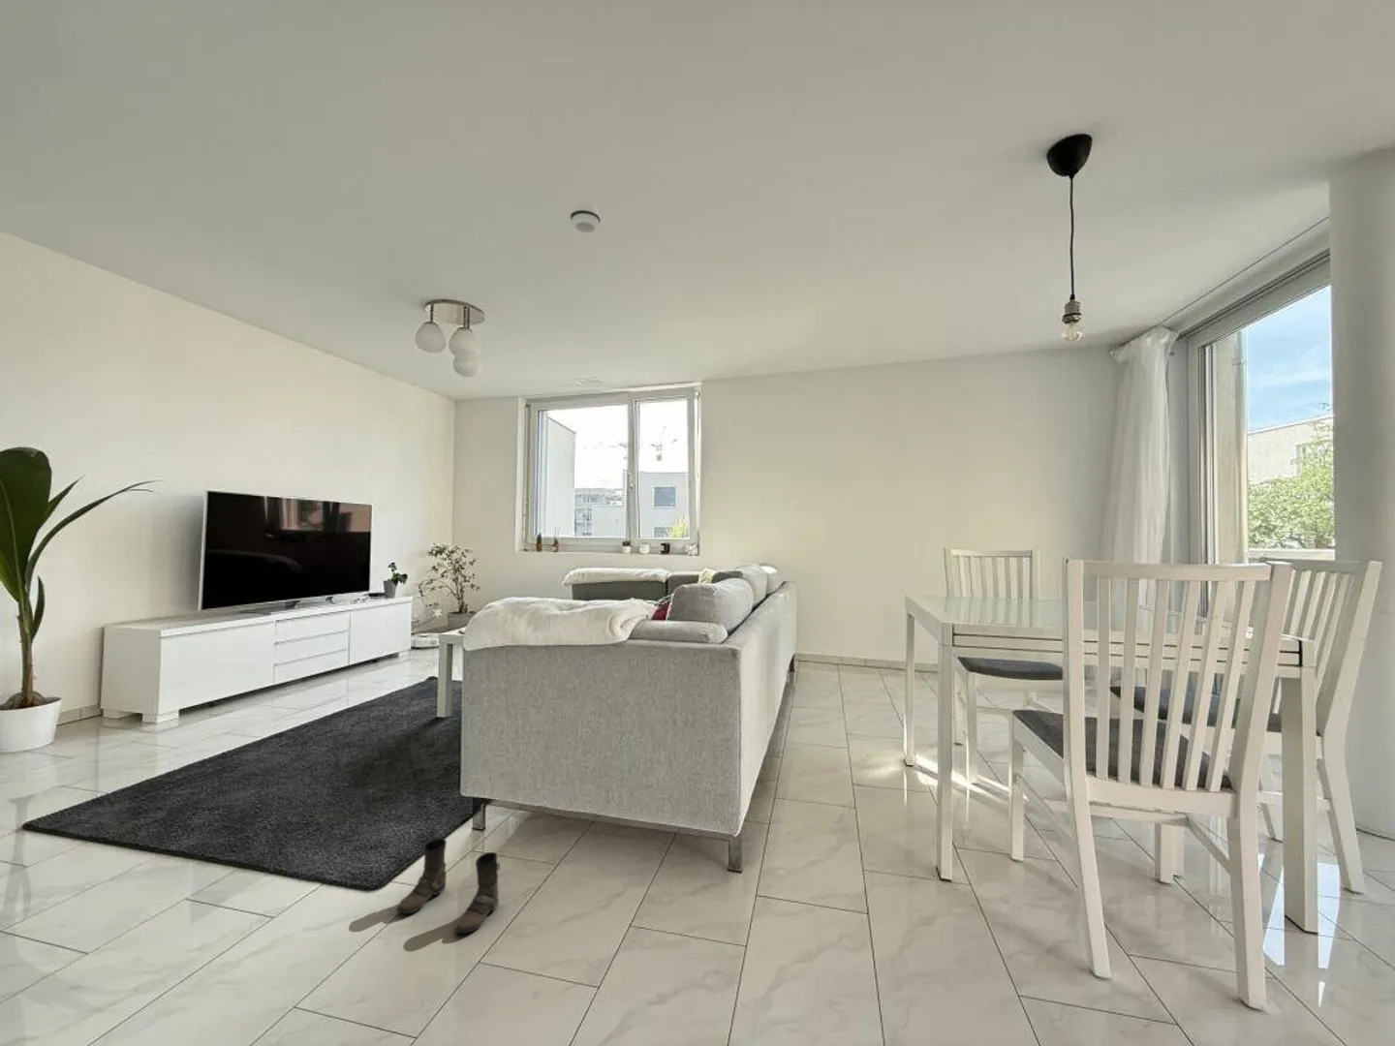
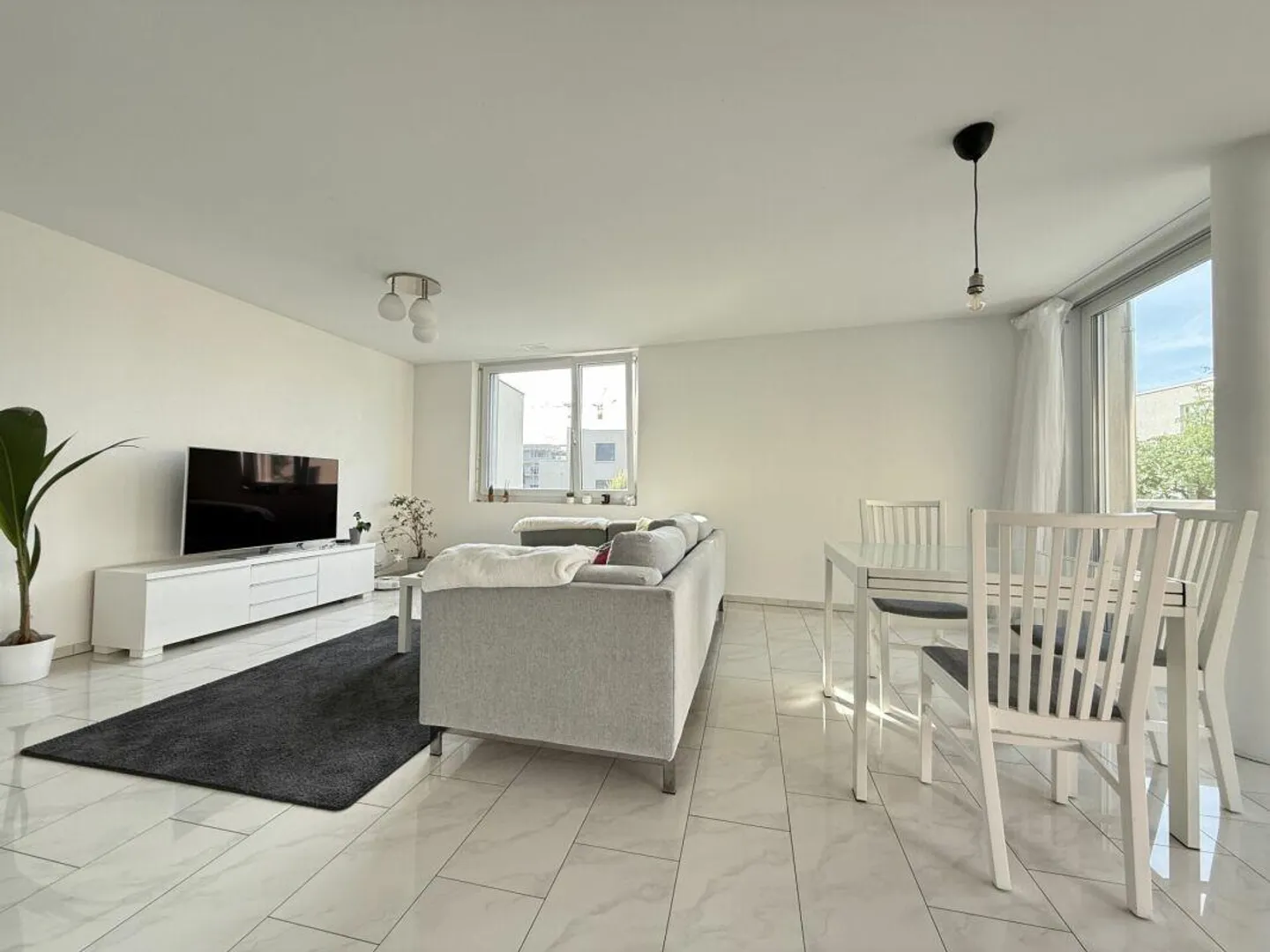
- boots [395,837,501,935]
- smoke detector [569,202,602,234]
